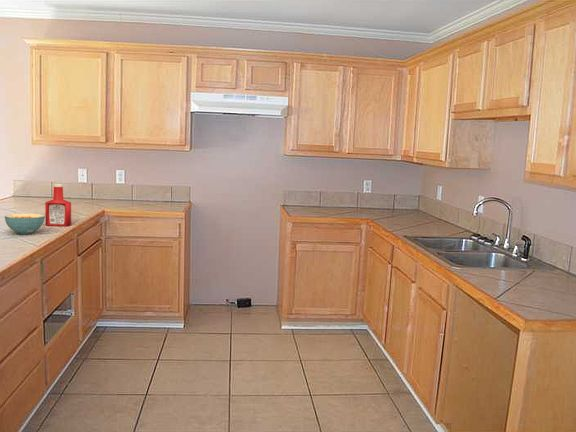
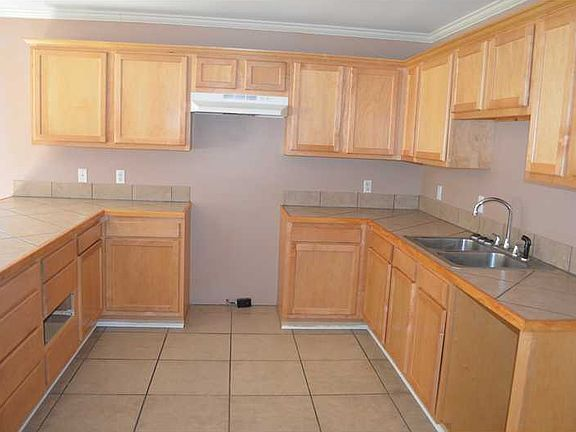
- cereal bowl [4,213,45,235]
- soap bottle [44,183,72,227]
